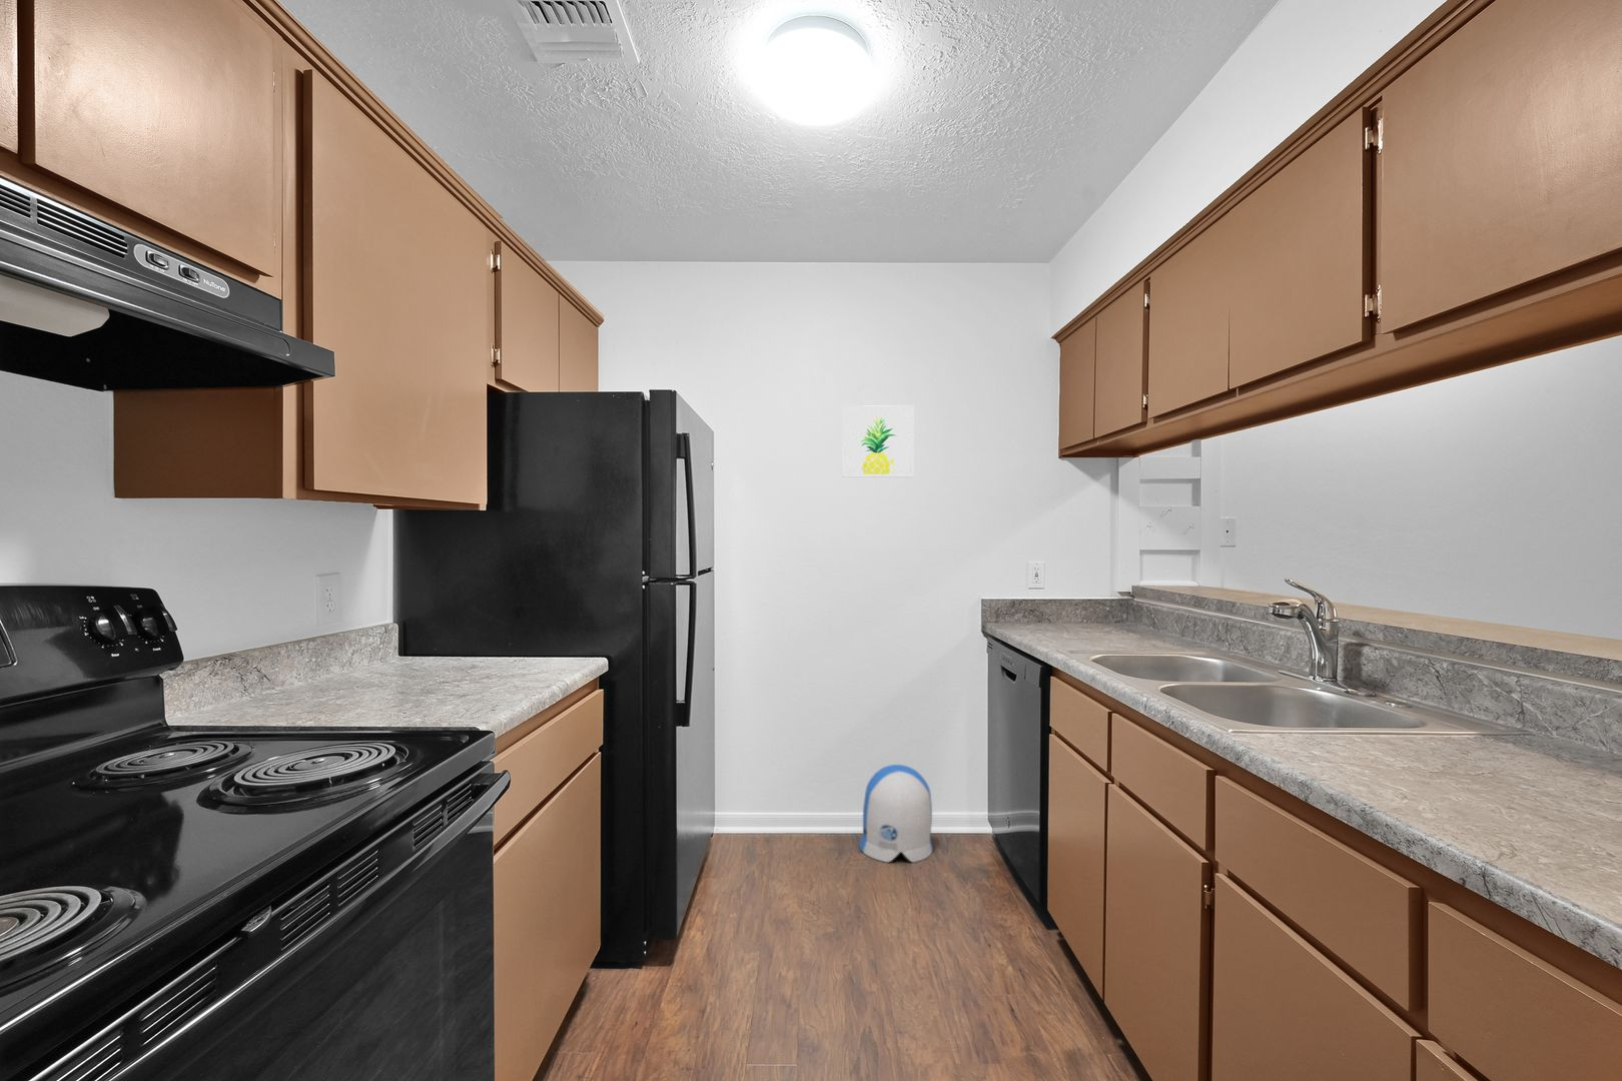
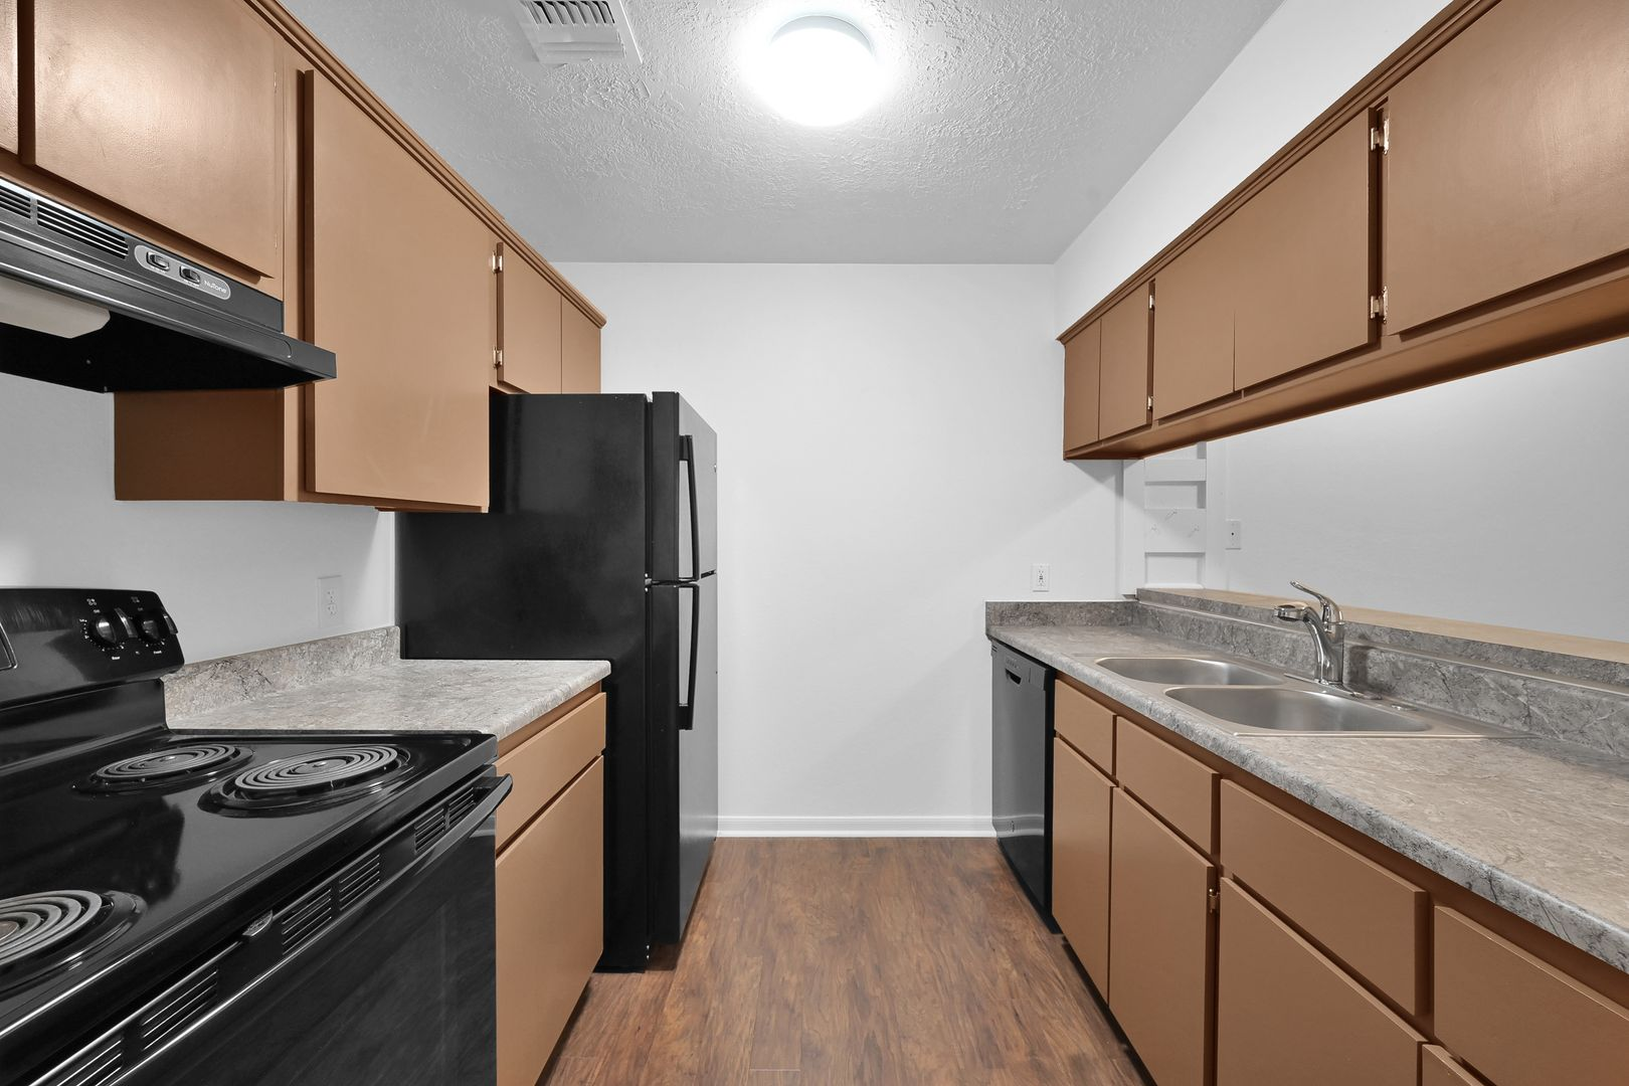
- wall art [841,404,915,479]
- sun visor [858,764,934,863]
